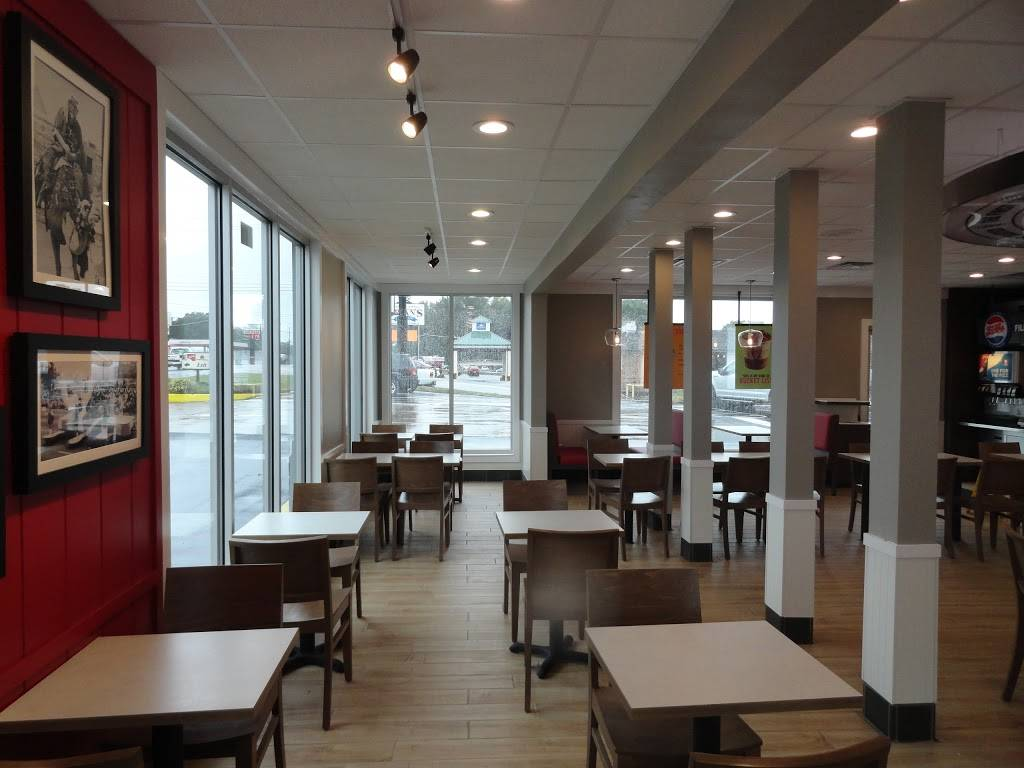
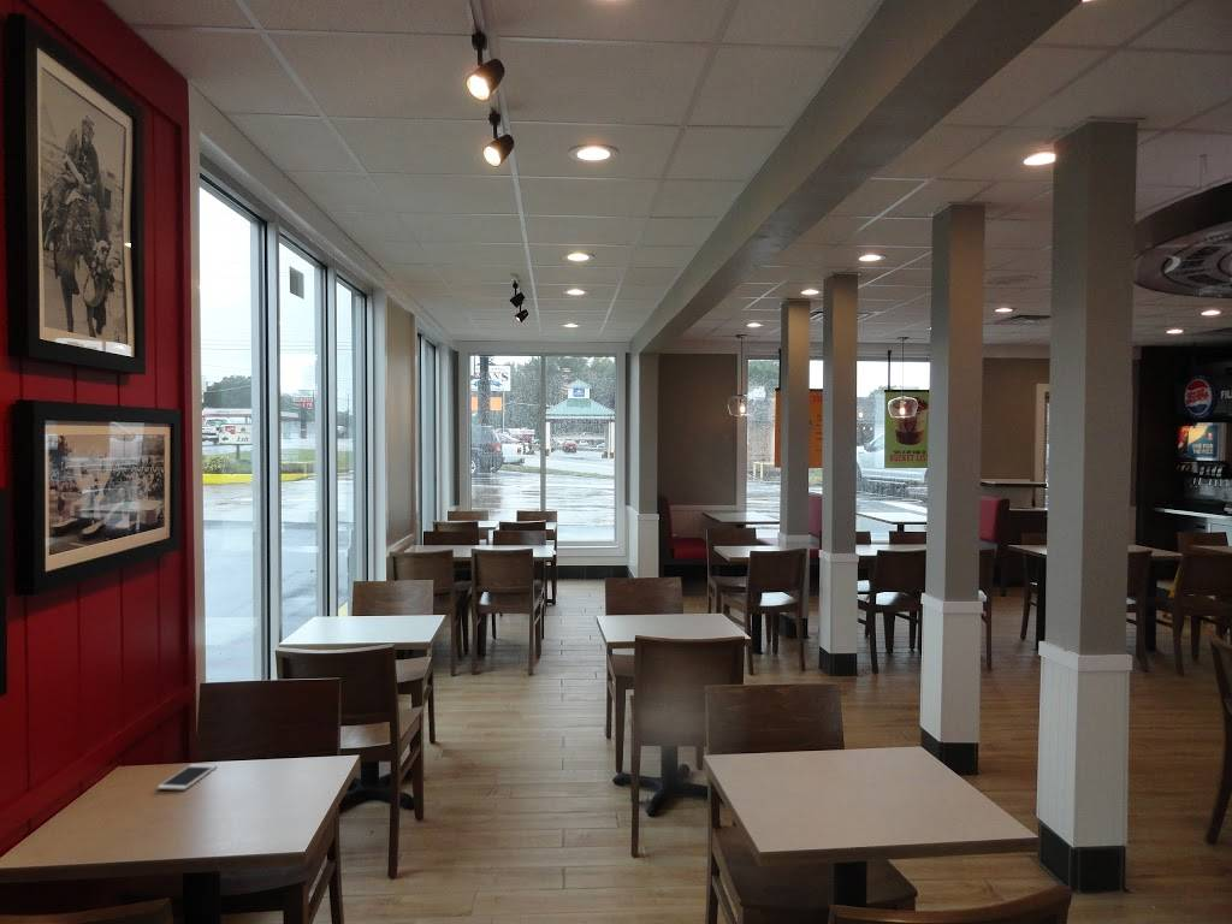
+ cell phone [156,763,219,792]
